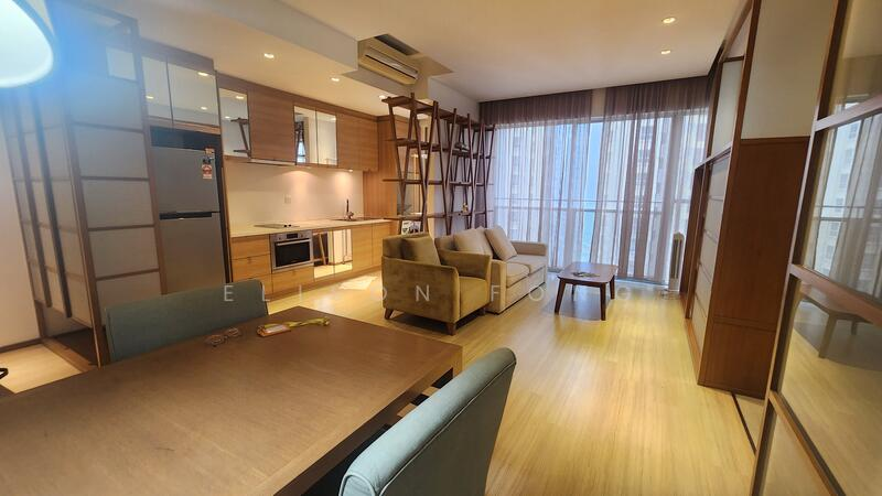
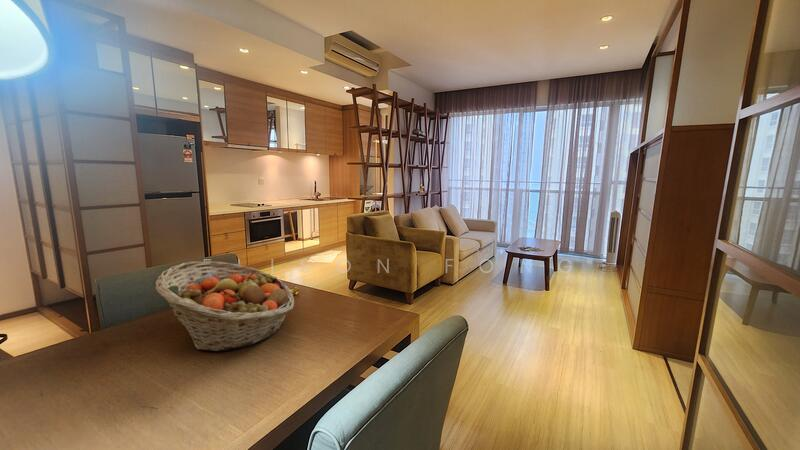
+ fruit basket [155,260,295,352]
